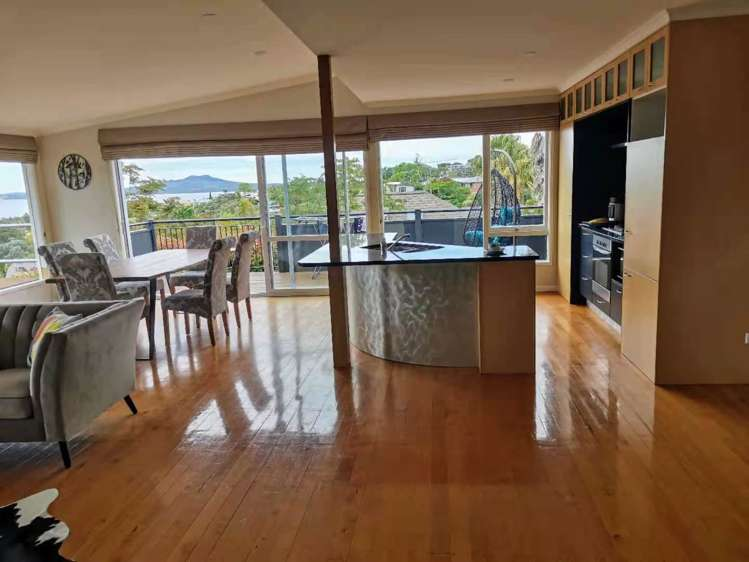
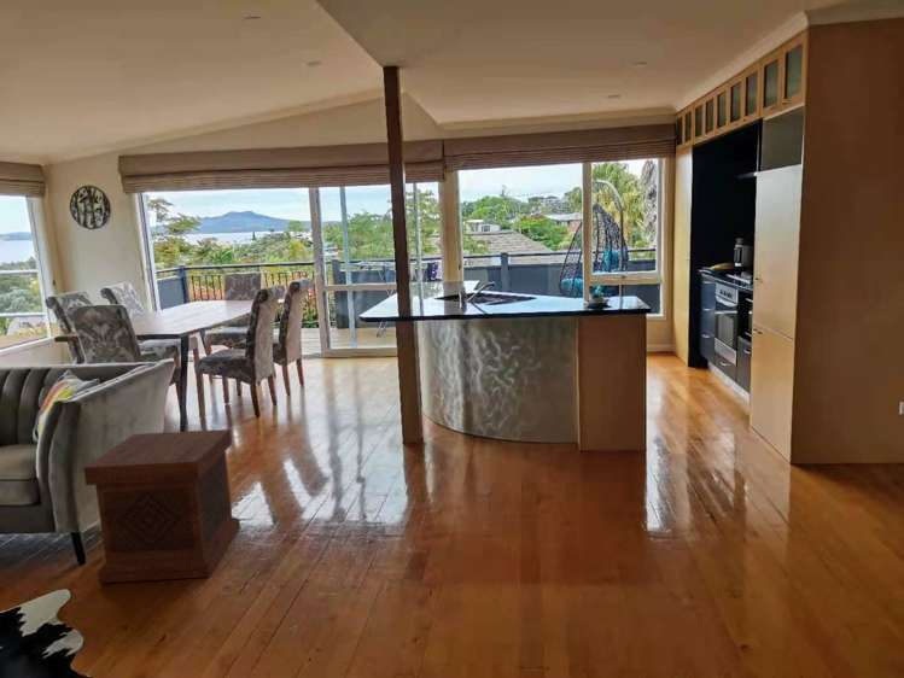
+ side table [82,428,241,585]
